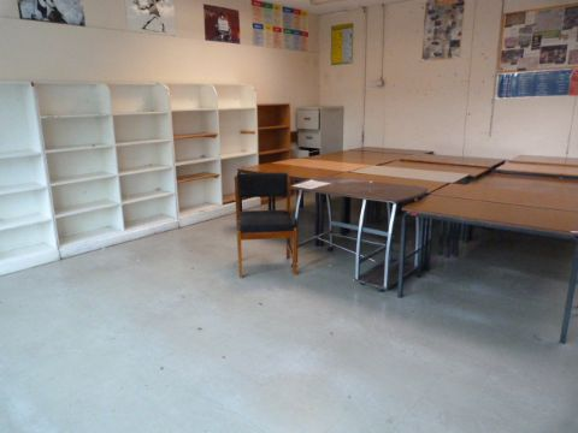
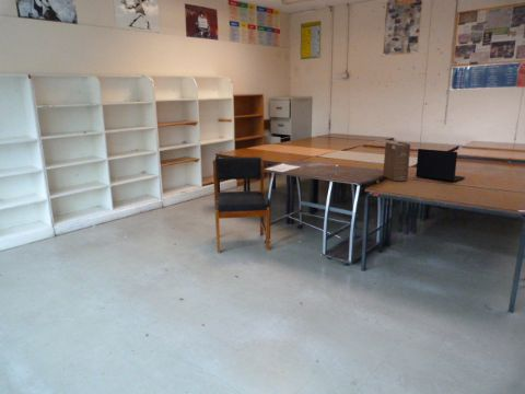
+ book [382,141,411,182]
+ laptop [415,148,466,183]
